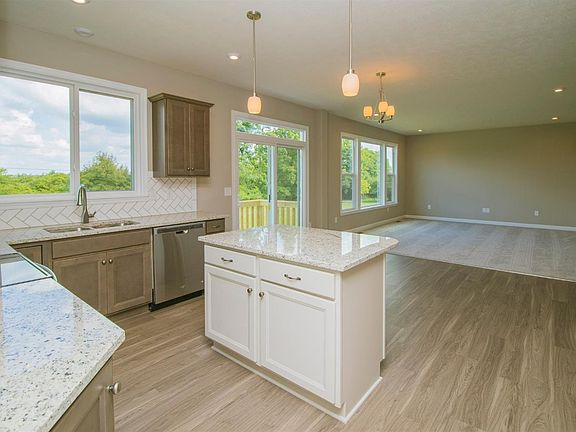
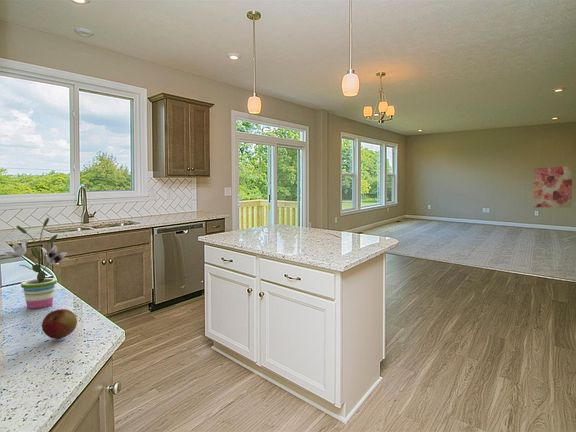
+ potted plant [2,217,69,310]
+ wall art [533,165,573,208]
+ apple [41,308,78,340]
